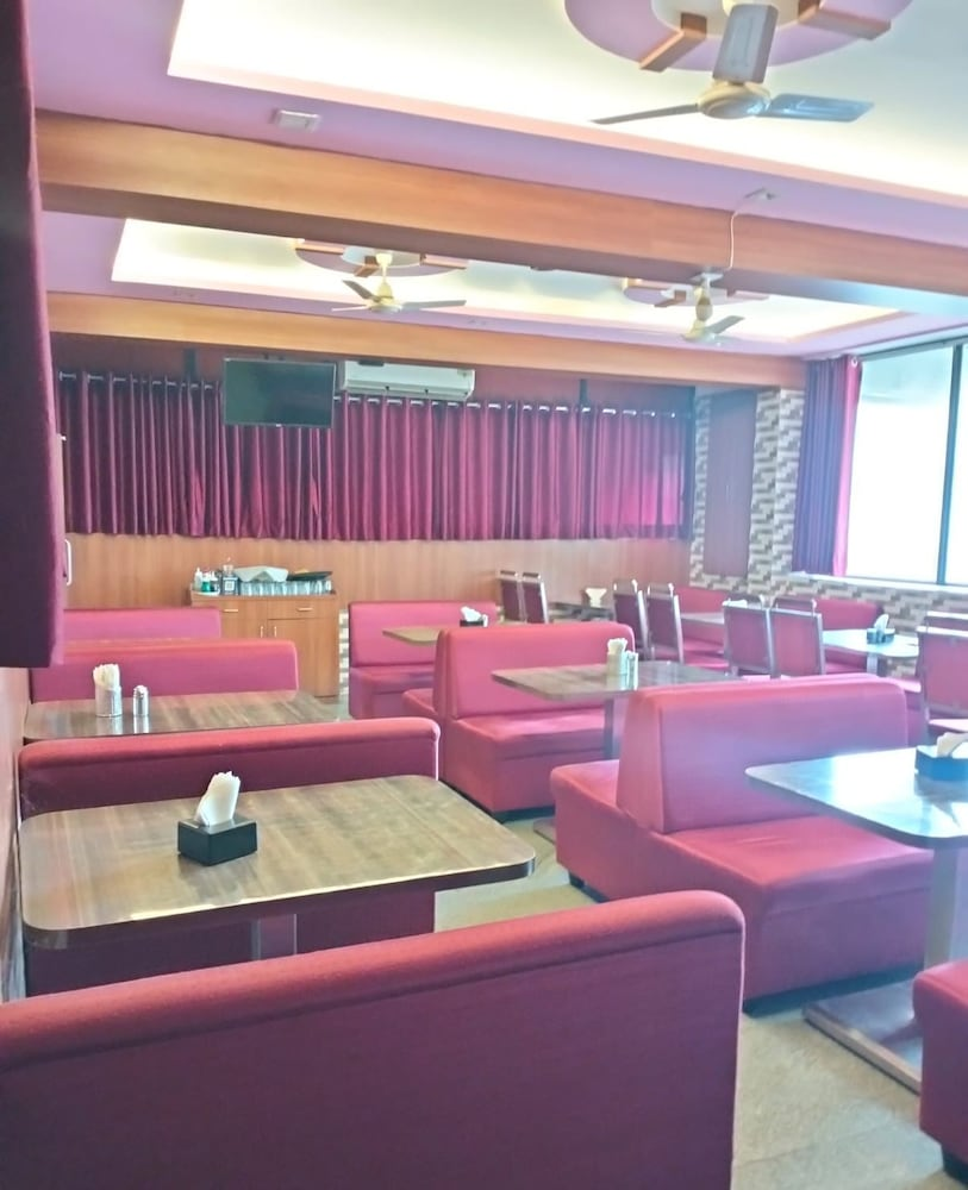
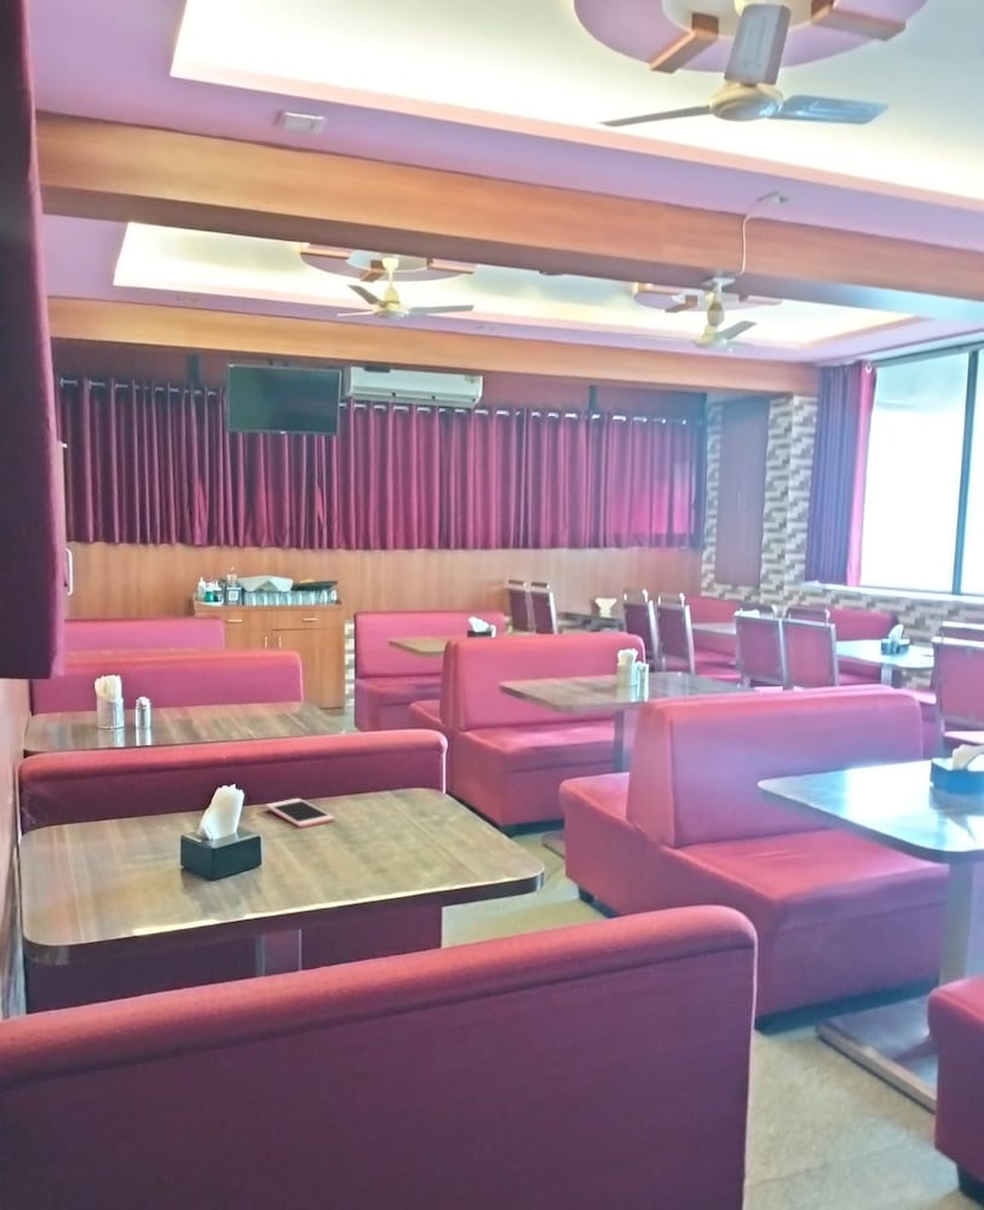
+ cell phone [265,797,335,829]
